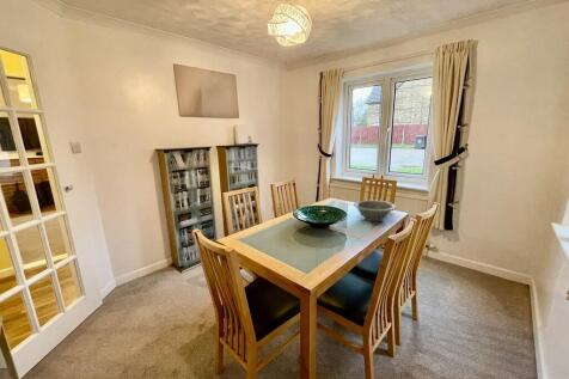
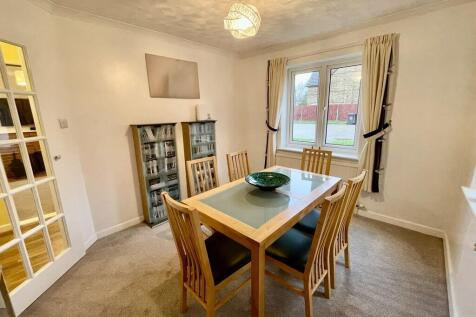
- decorative bowl [353,198,397,222]
